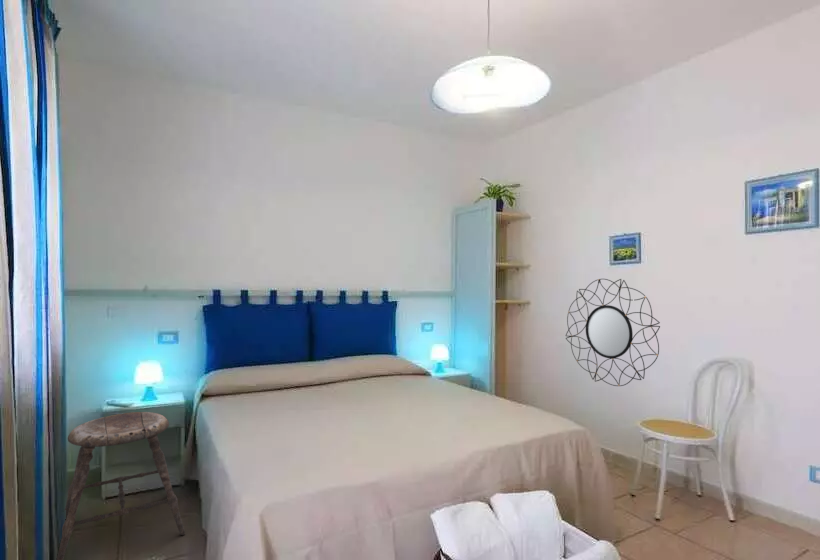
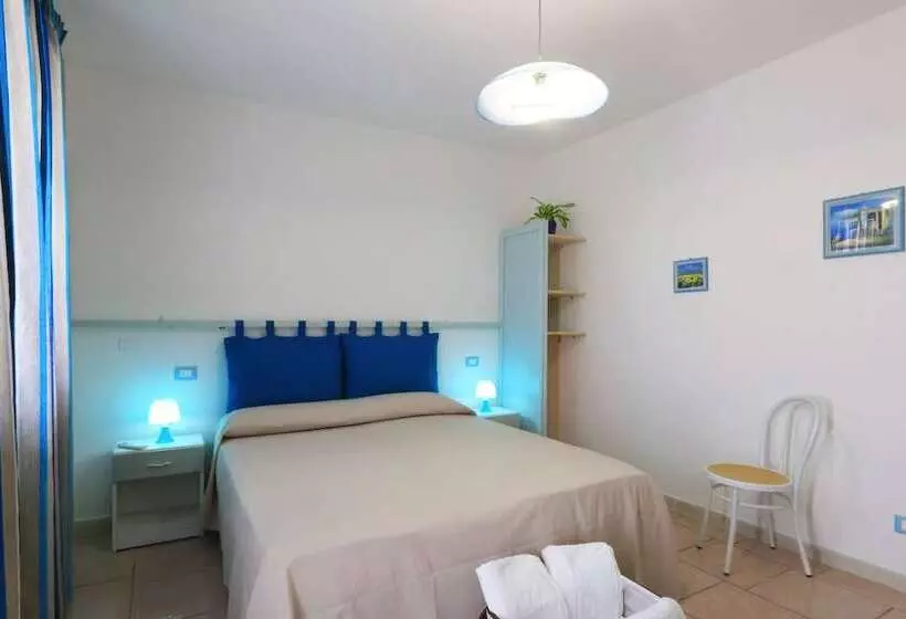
- stool [56,411,186,560]
- home mirror [565,278,661,387]
